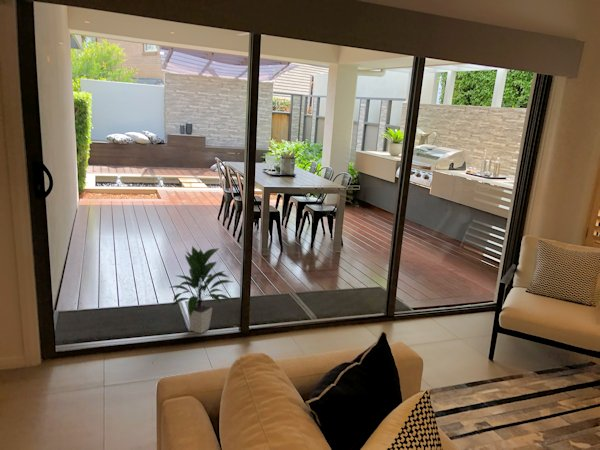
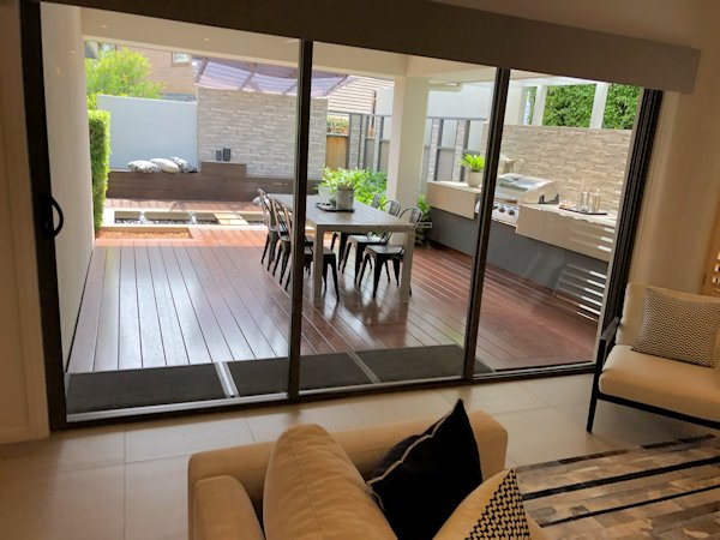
- indoor plant [170,245,234,334]
